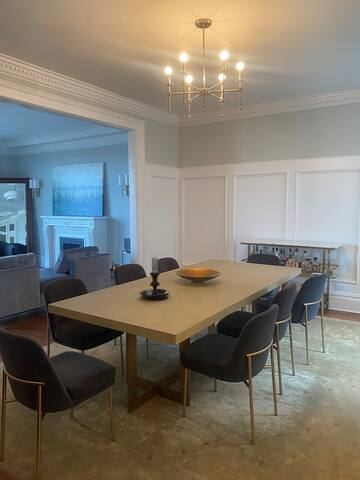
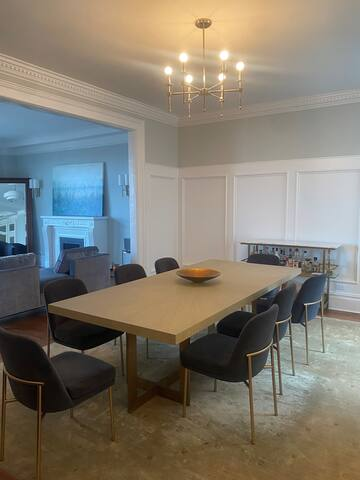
- candle holder [139,254,170,300]
